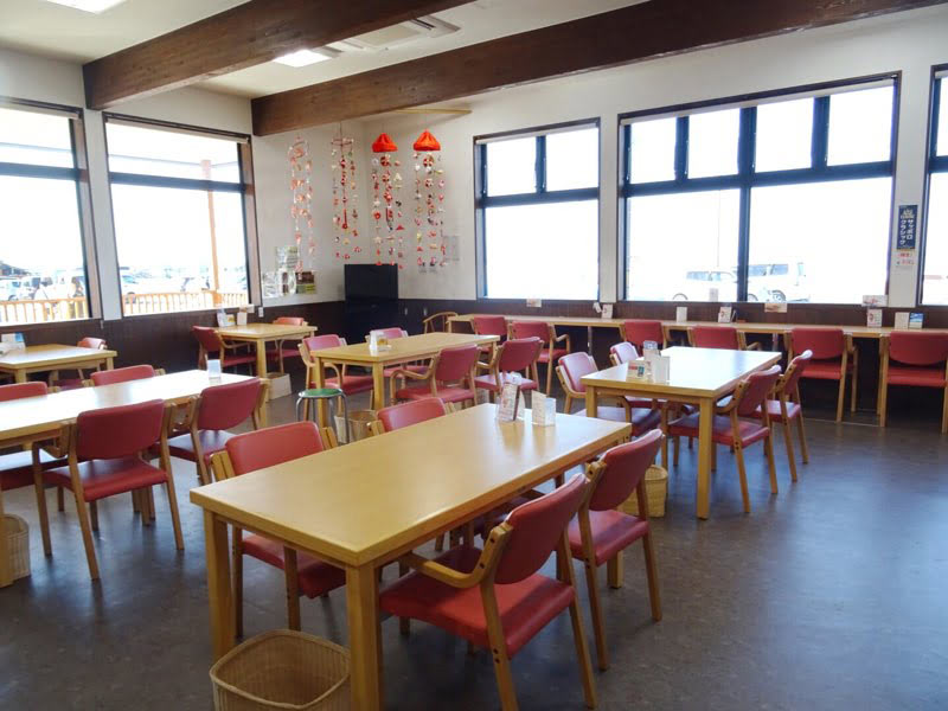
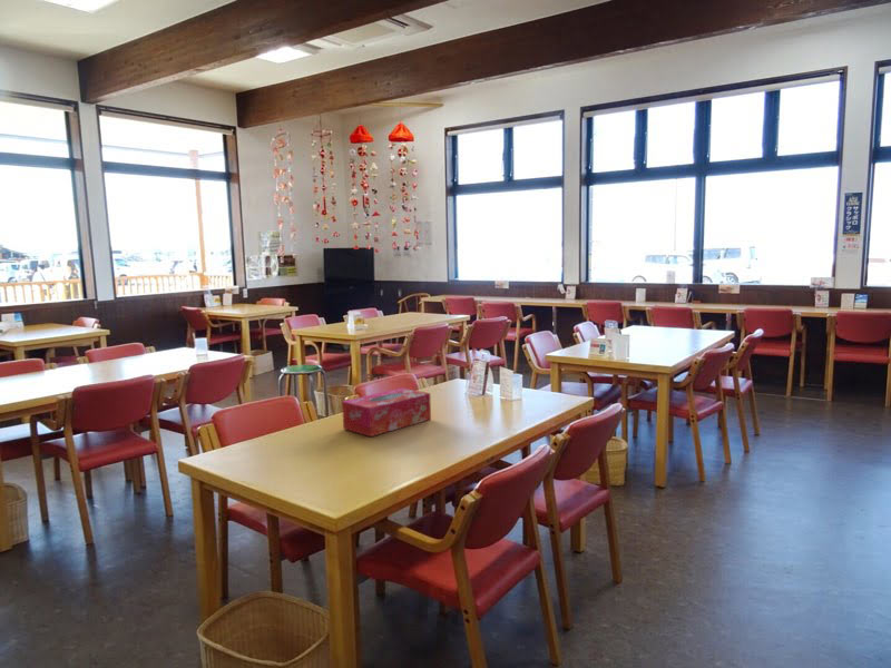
+ tissue box [341,386,432,438]
